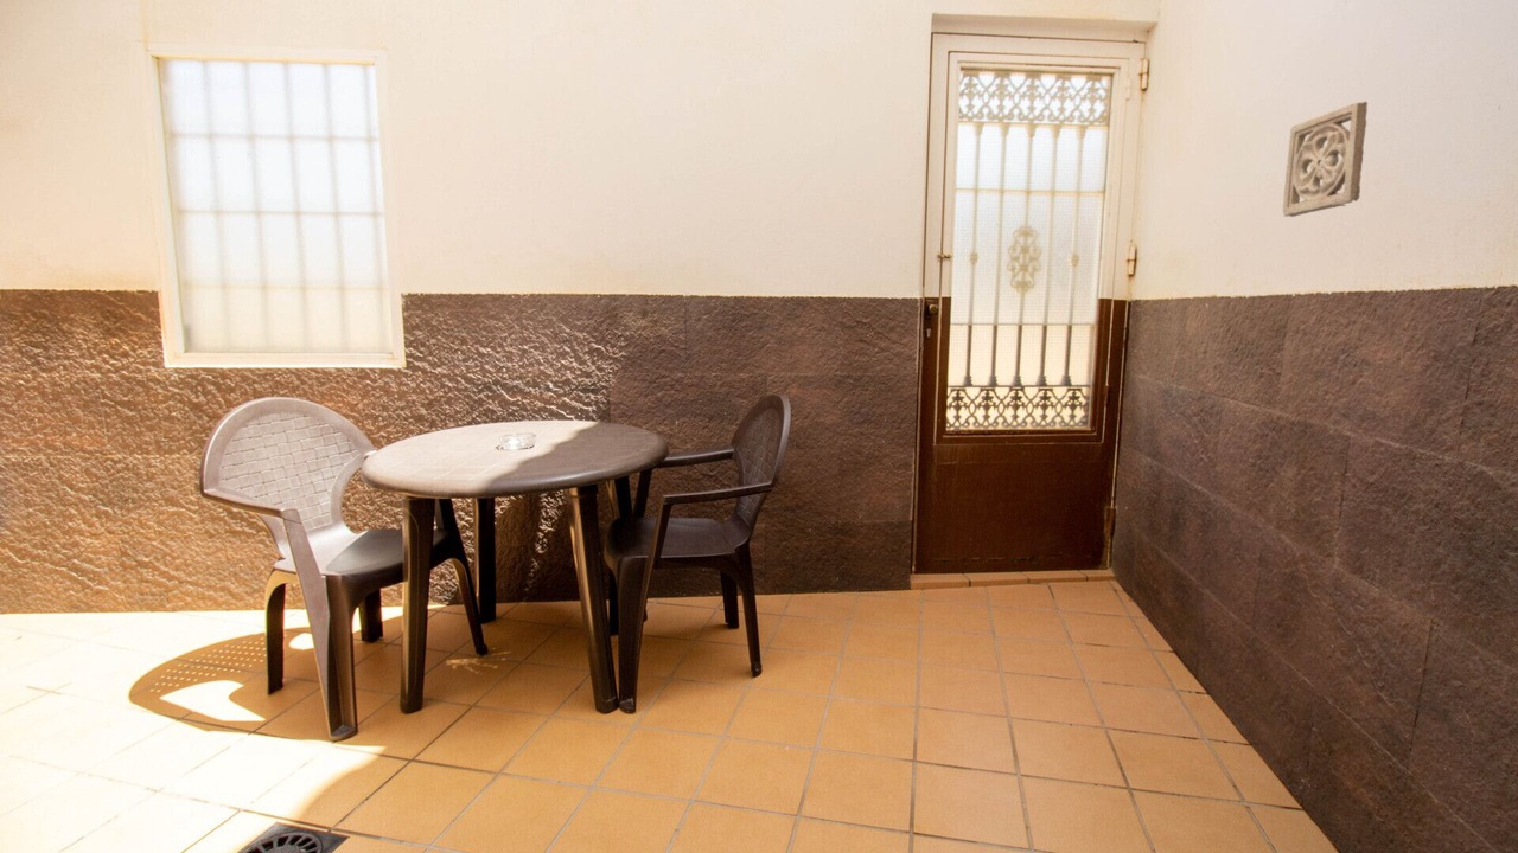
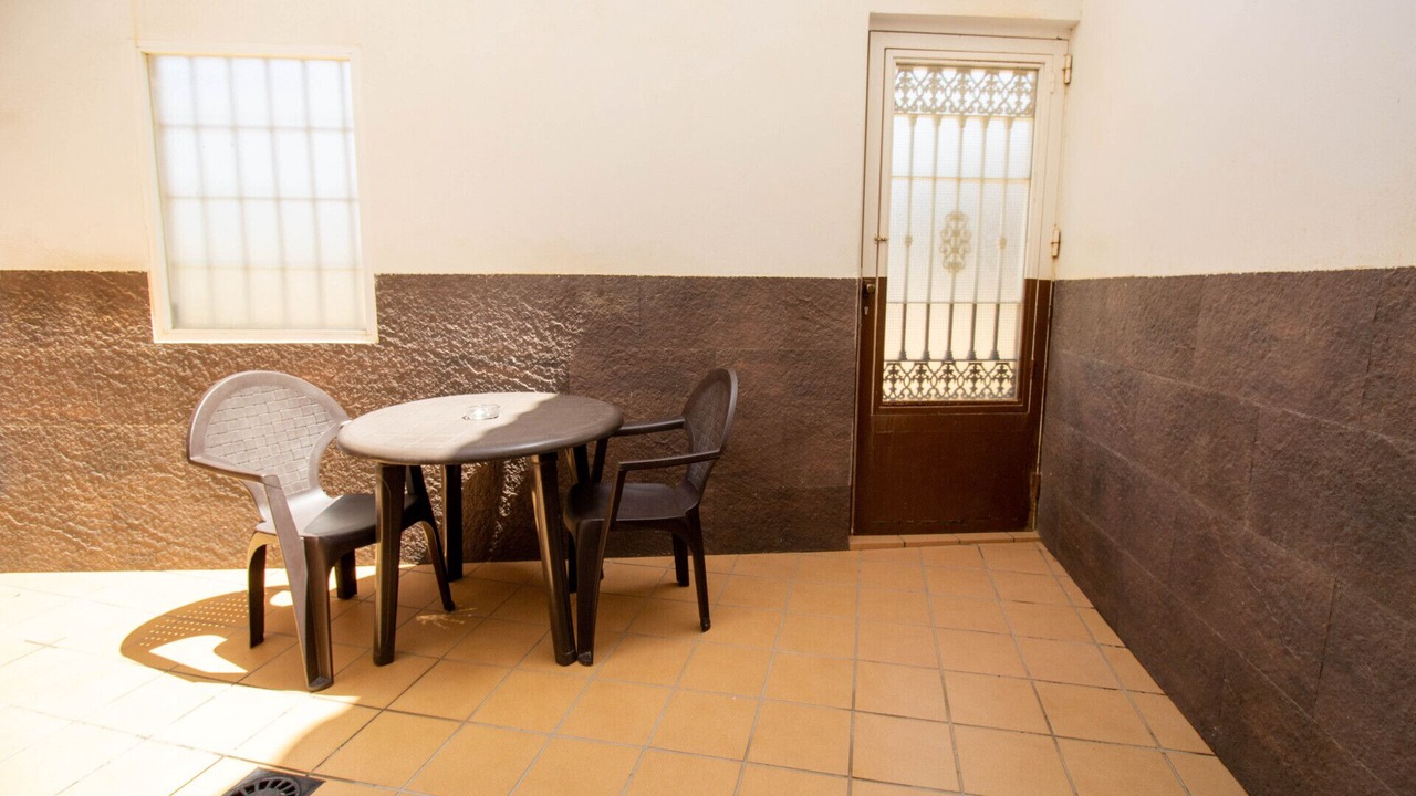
- wall ornament [1282,101,1369,218]
